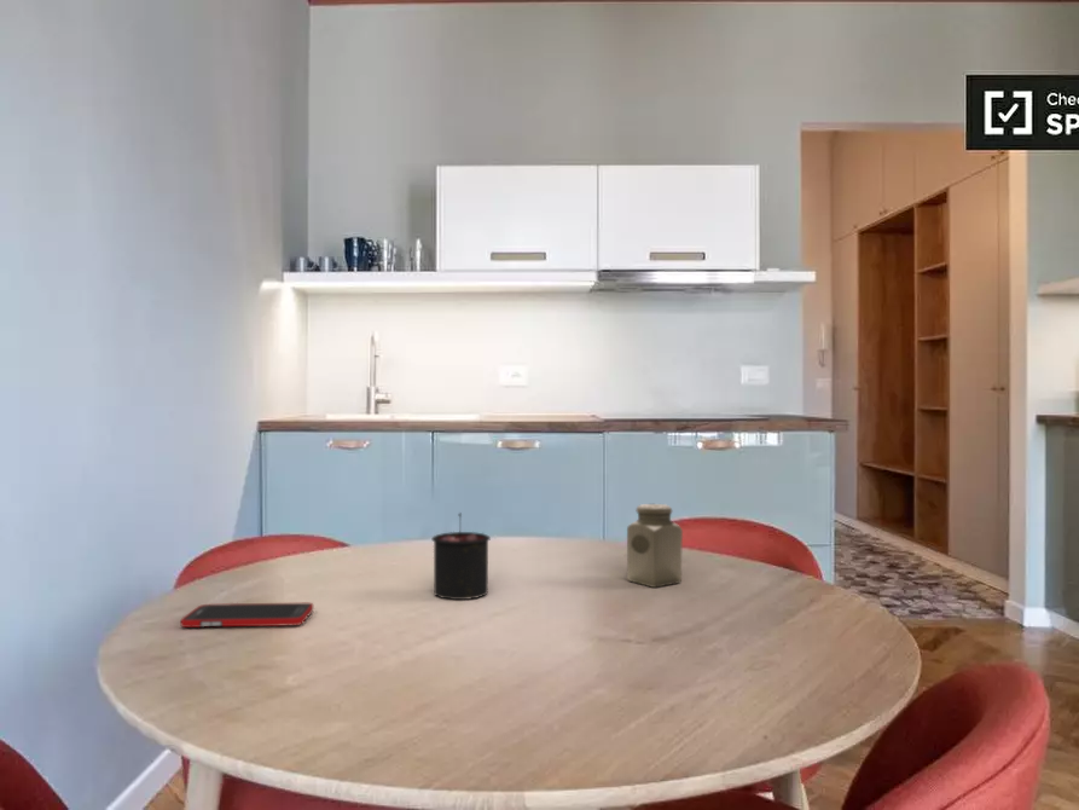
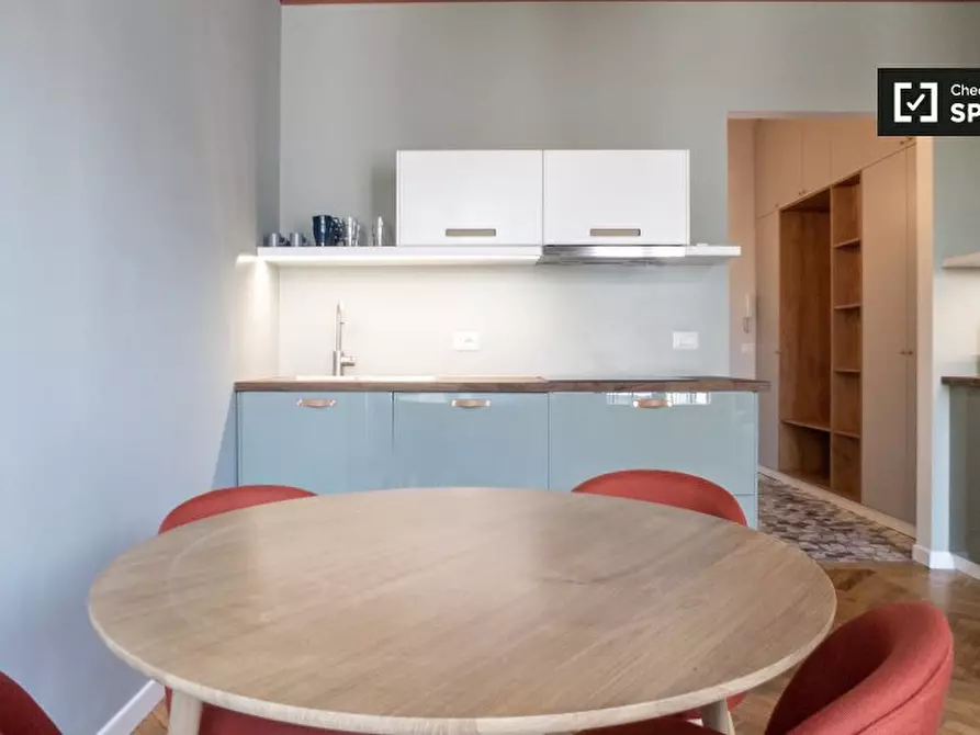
- salt shaker [626,503,684,589]
- cell phone [180,602,314,629]
- candle [430,511,492,601]
